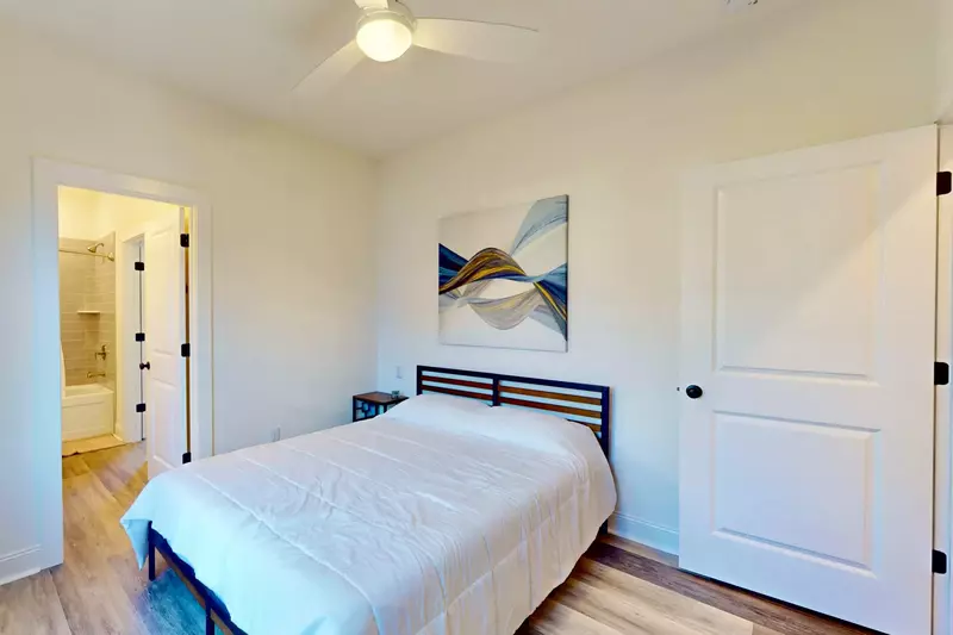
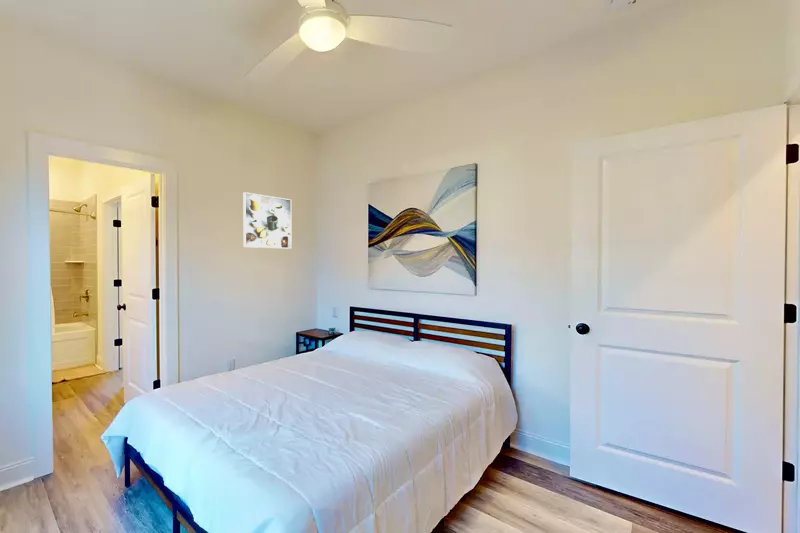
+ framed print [242,191,293,250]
